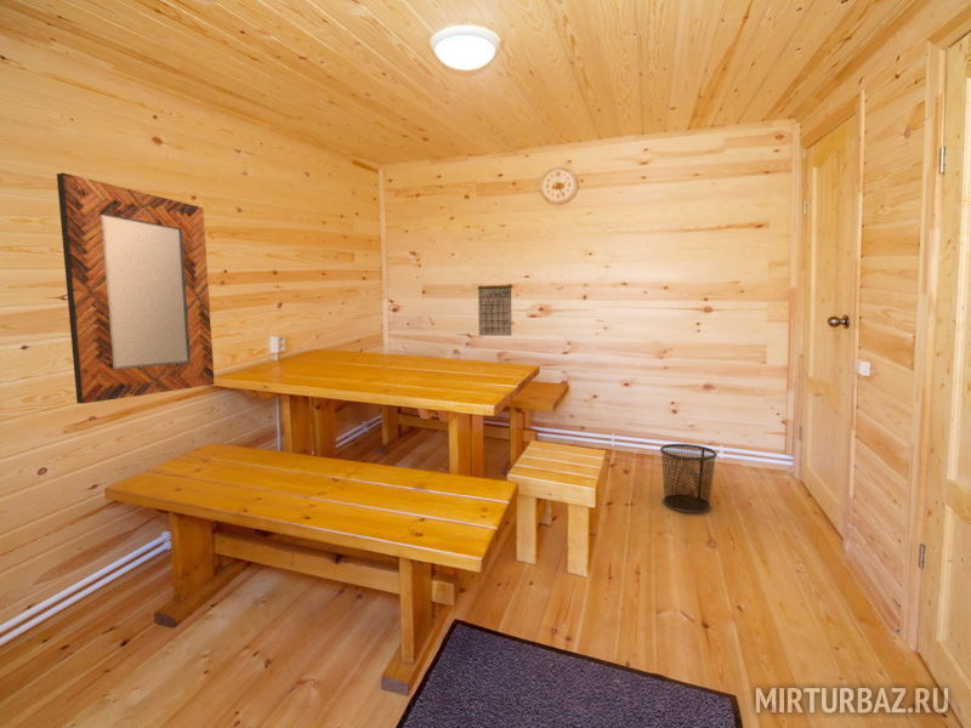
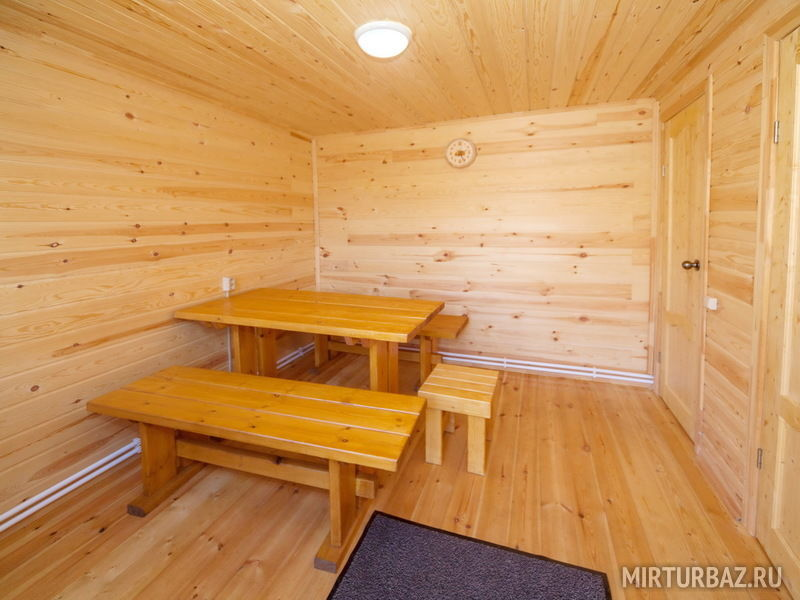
- home mirror [56,172,215,405]
- waste bin [659,443,719,514]
- calendar [477,274,513,337]
